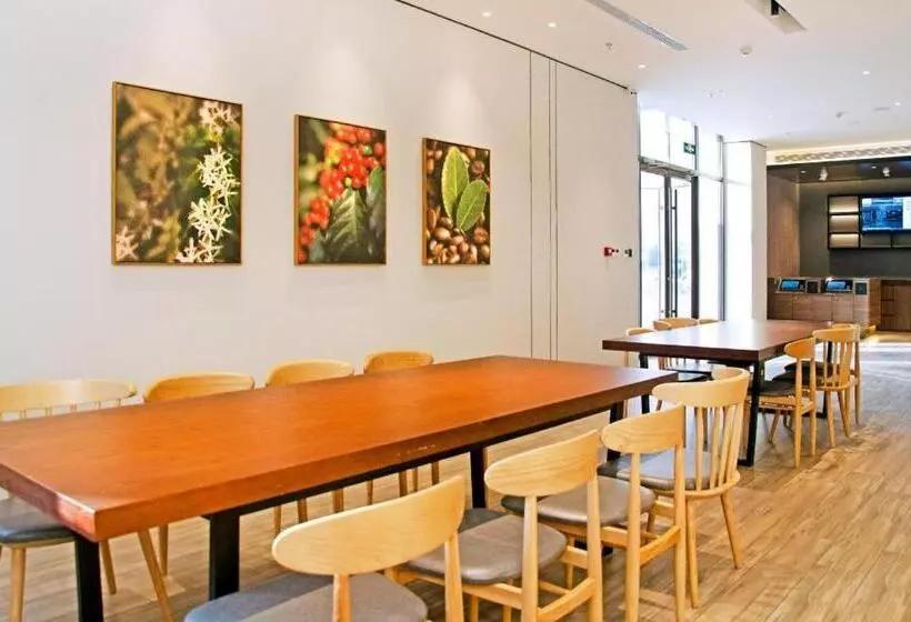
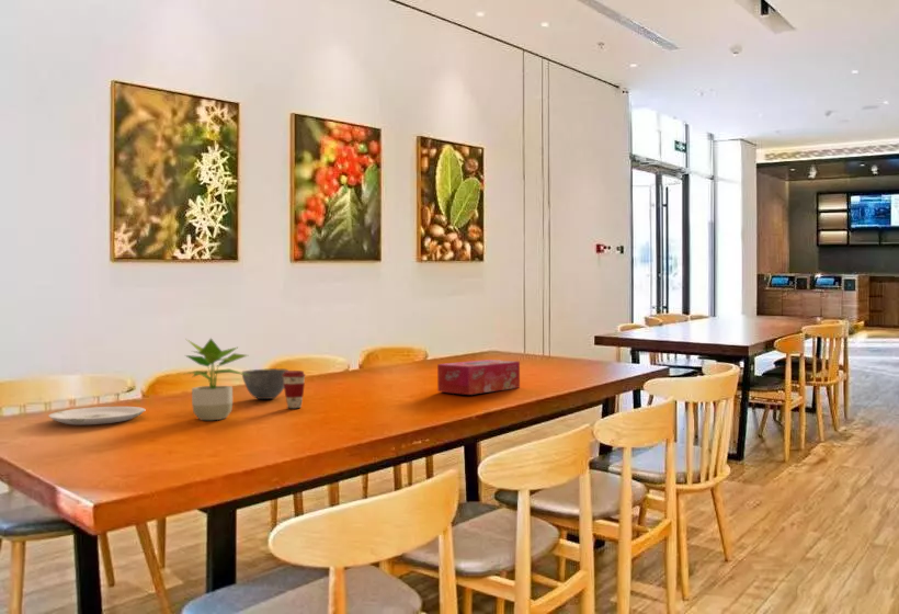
+ tissue box [436,359,521,396]
+ potted plant [184,337,251,421]
+ bowl [241,367,289,400]
+ coffee cup [283,369,307,409]
+ plate [47,406,146,425]
